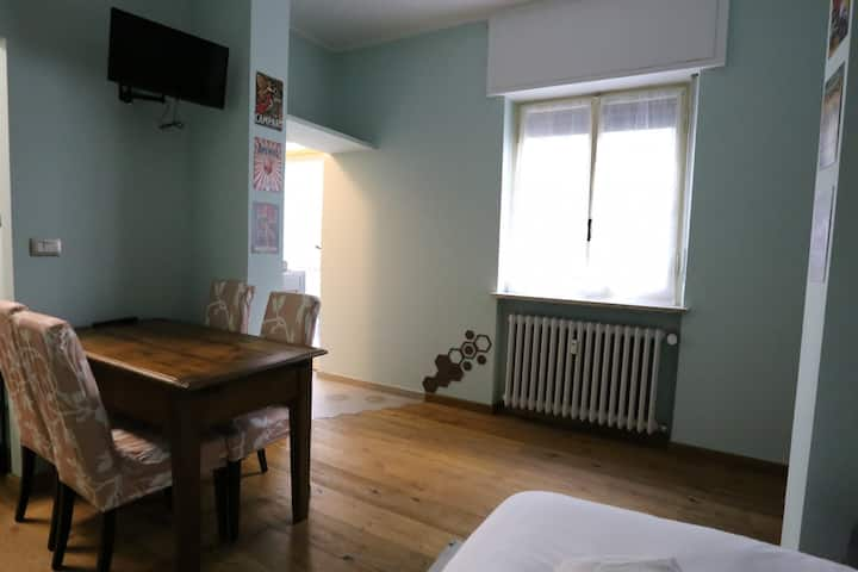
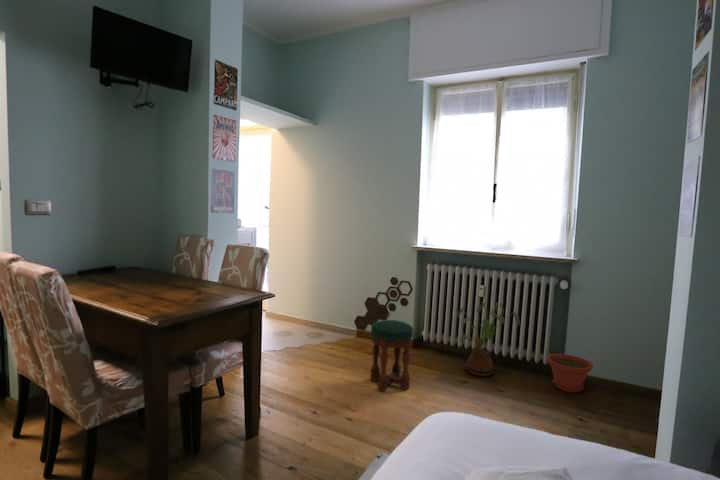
+ stool [369,319,414,393]
+ plant pot [546,353,594,394]
+ house plant [456,300,521,378]
